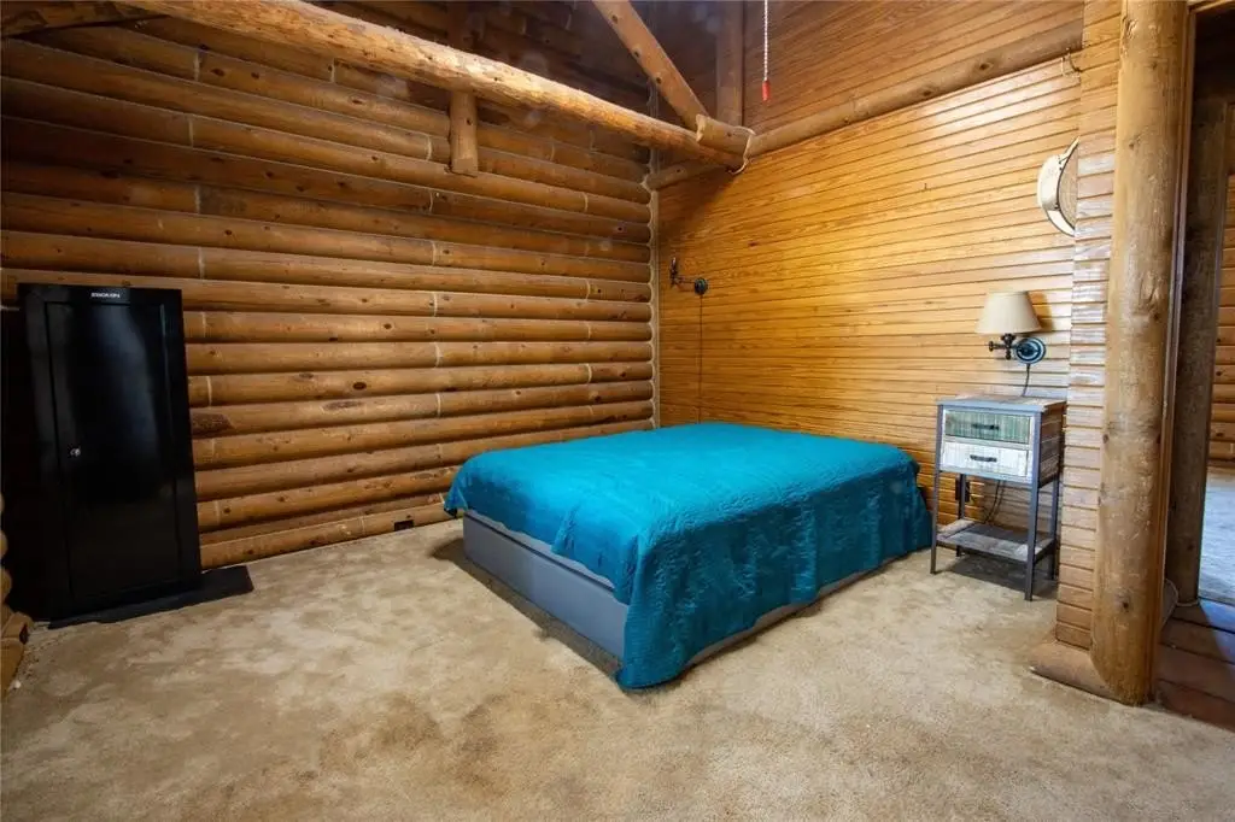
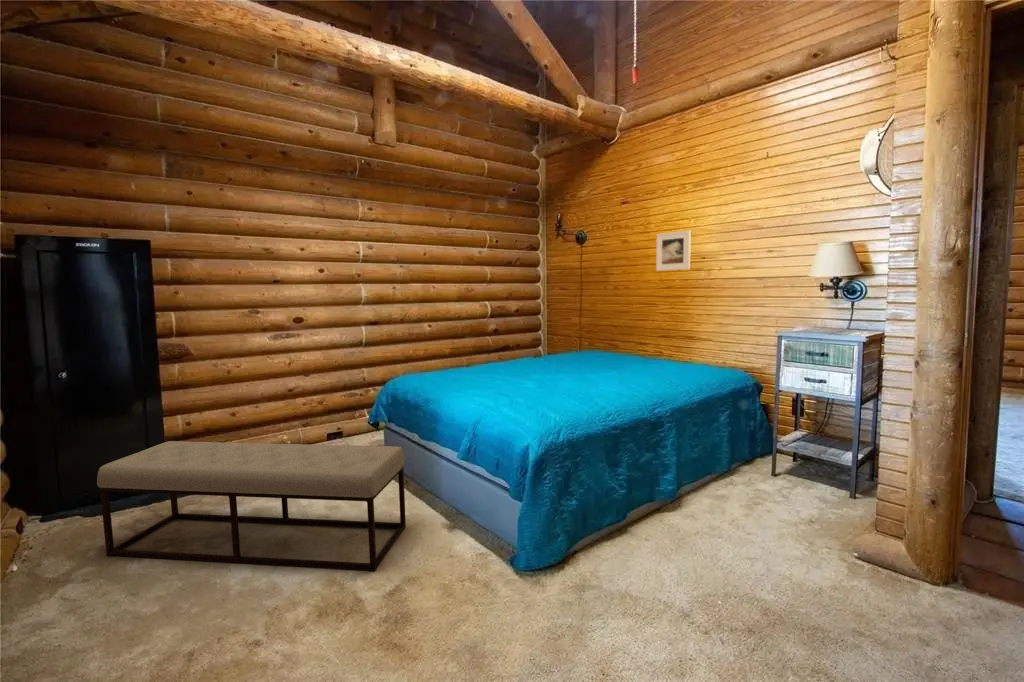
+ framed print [655,229,692,272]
+ bench [96,440,407,572]
